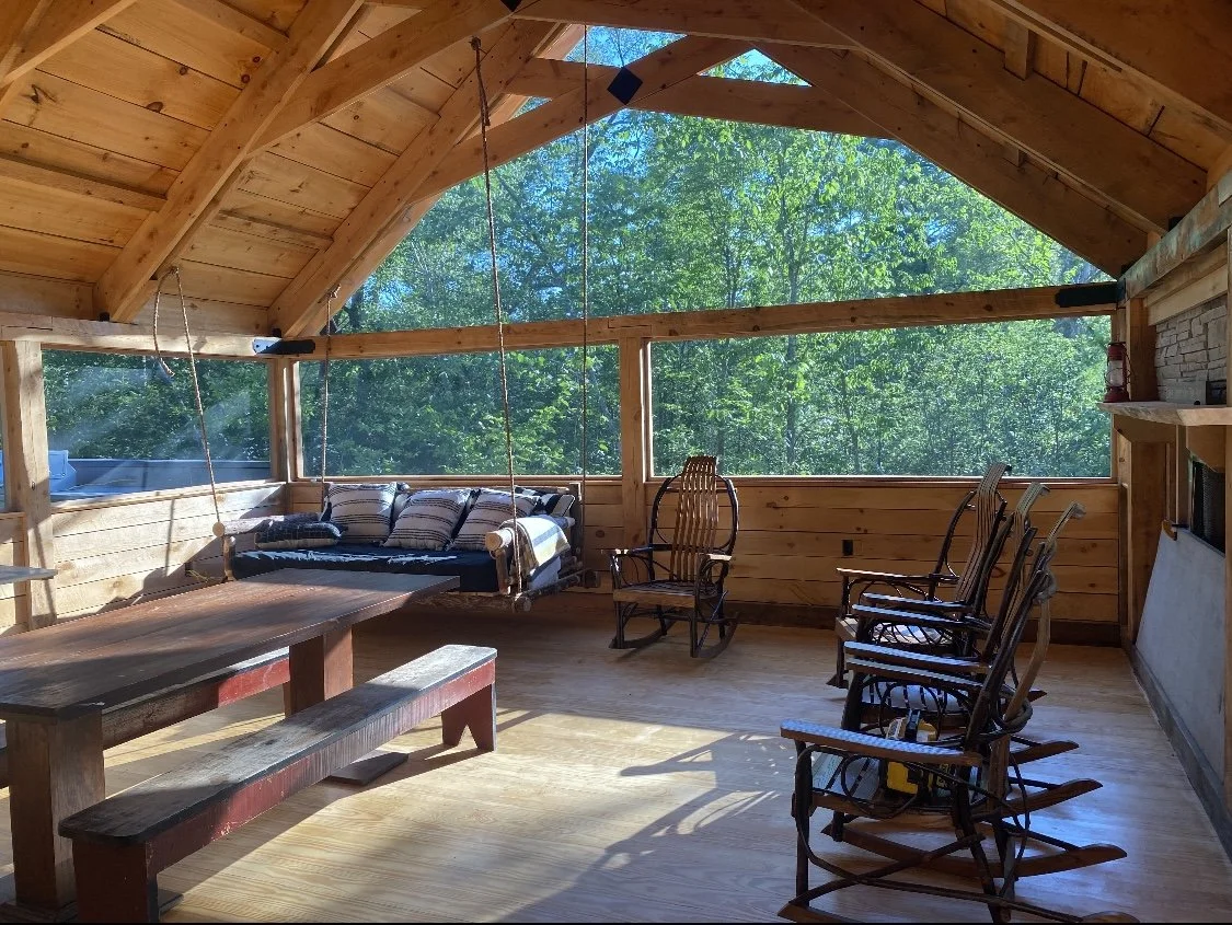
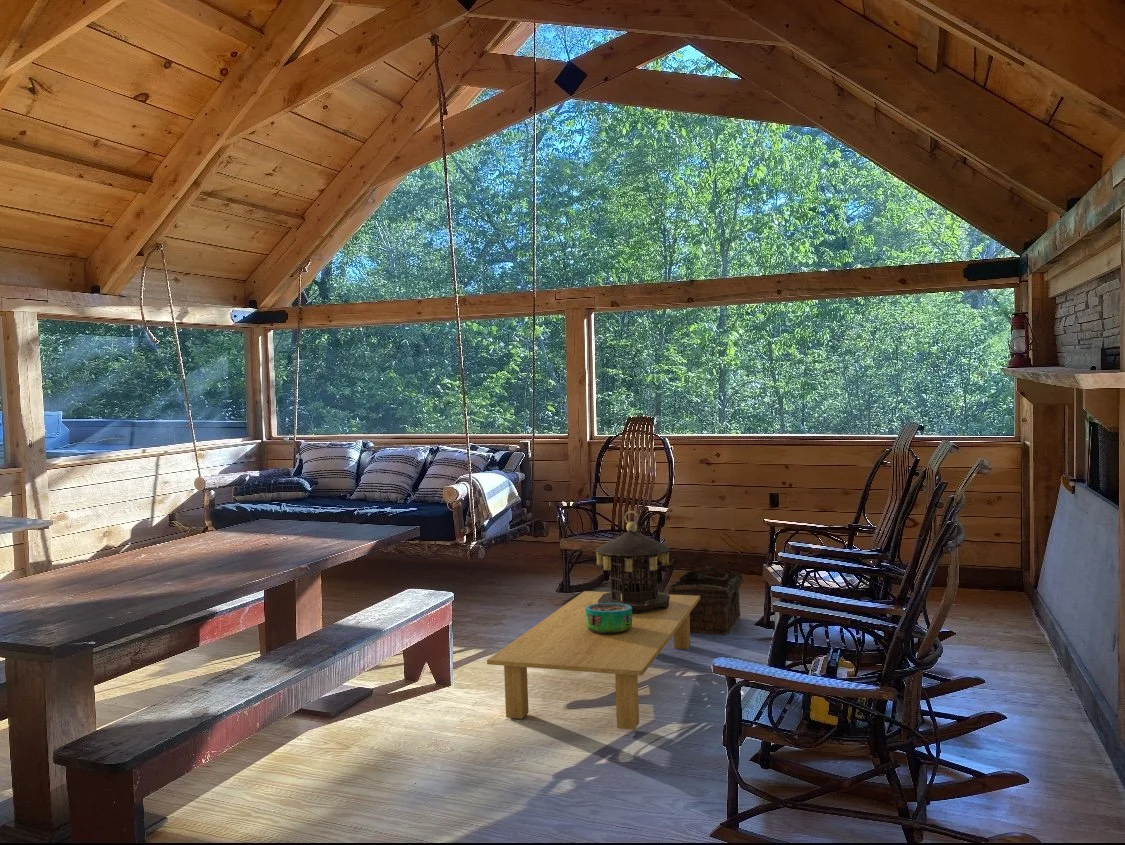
+ decorative bowl [586,603,632,634]
+ lantern [594,510,671,614]
+ basket [667,565,757,636]
+ coffee table [486,590,700,731]
